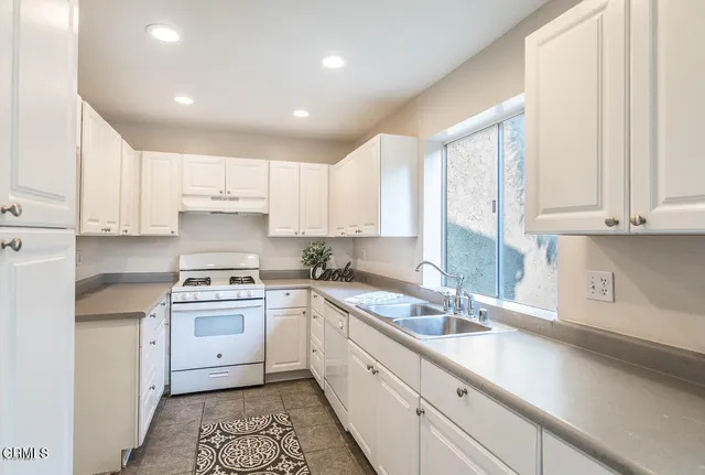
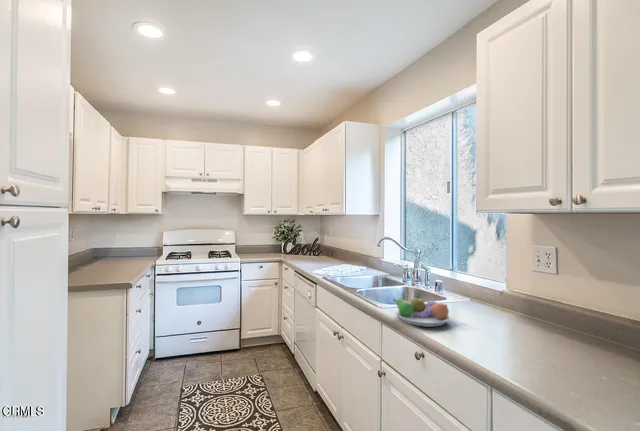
+ fruit bowl [392,294,452,328]
